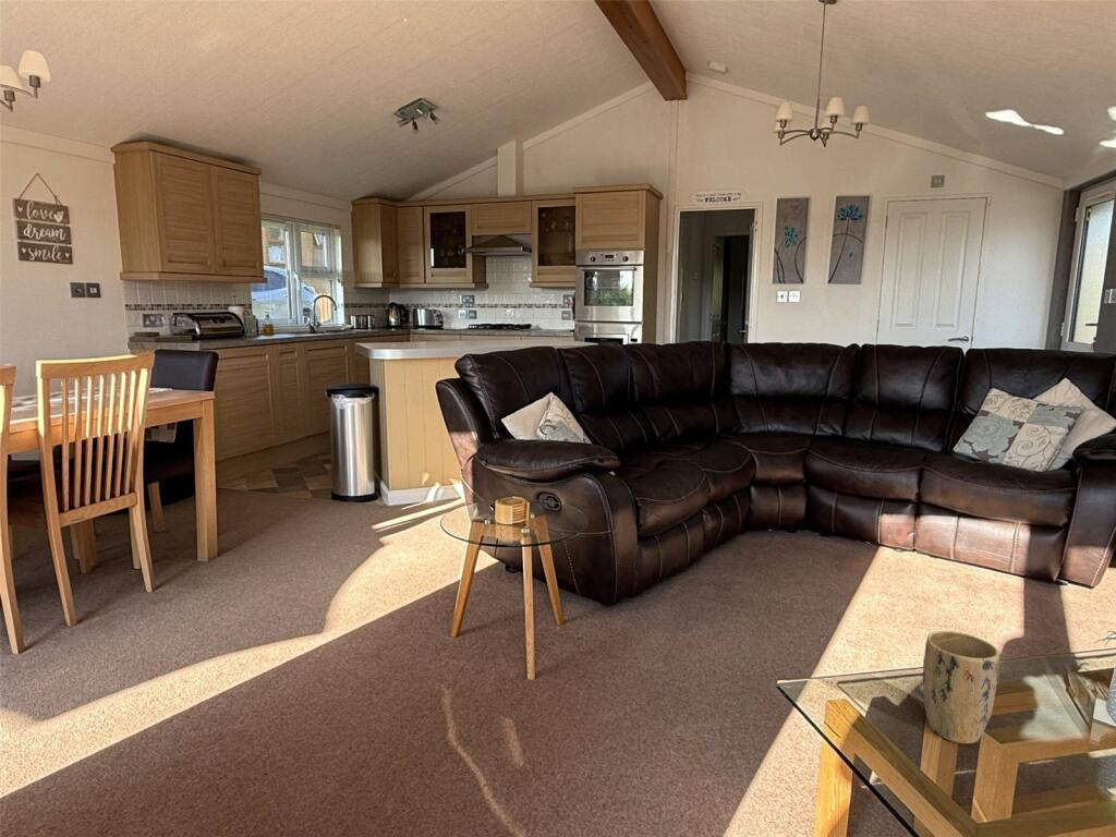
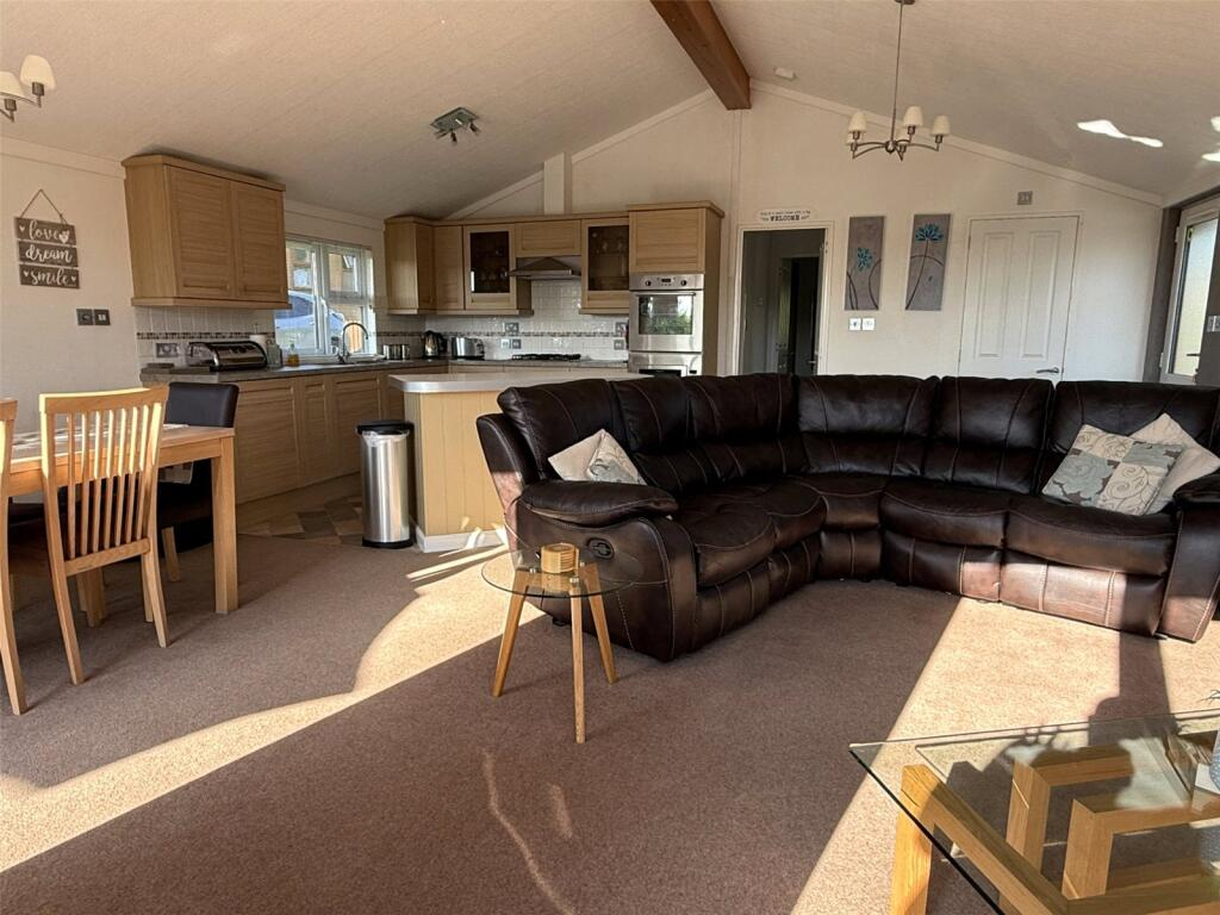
- plant pot [921,630,1000,744]
